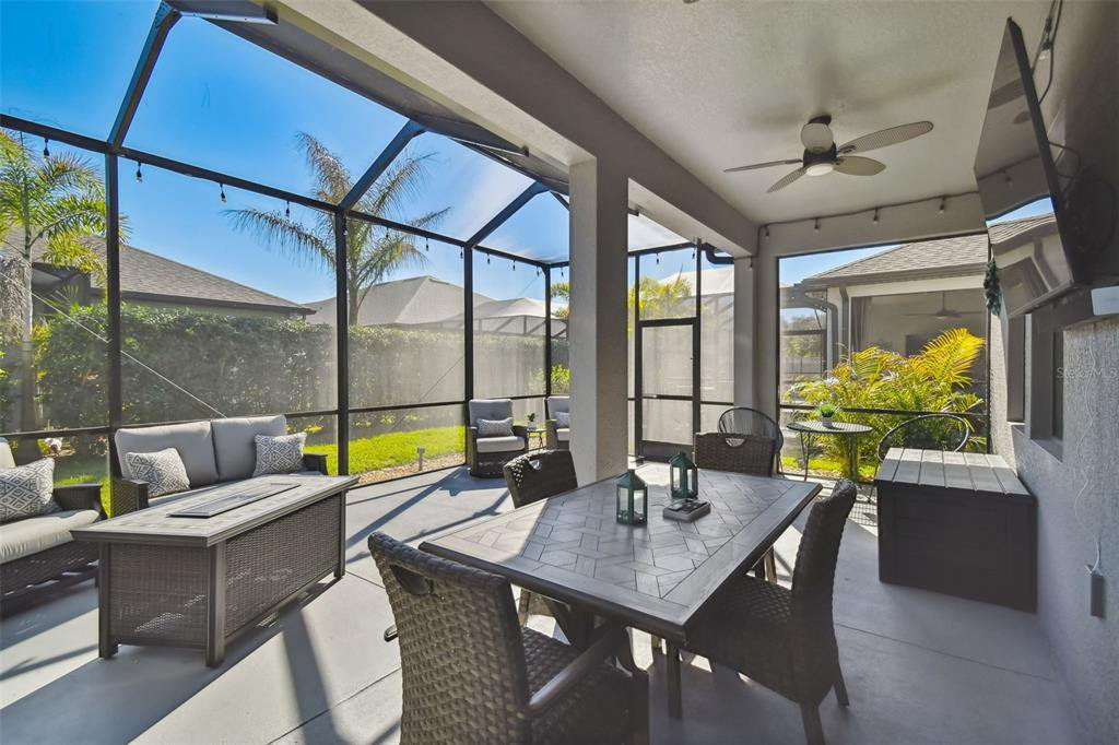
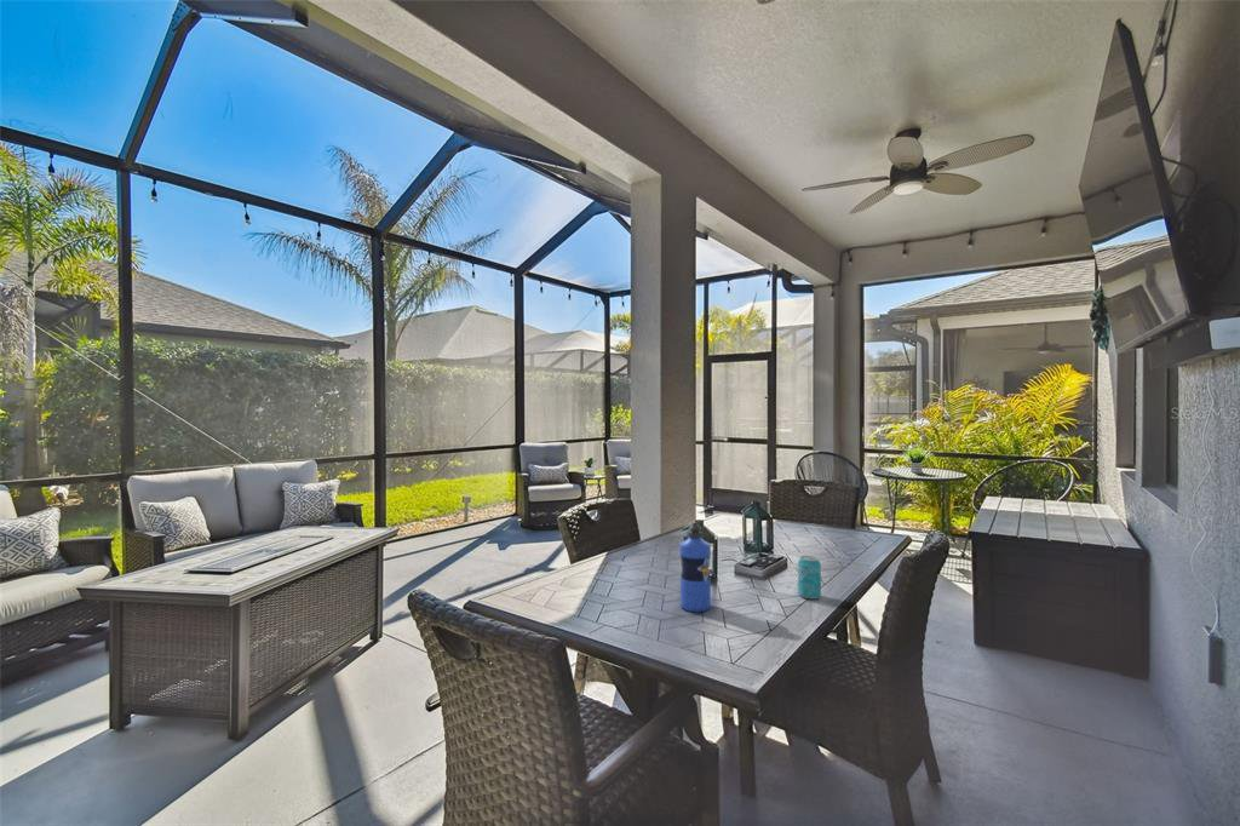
+ beverage can [797,555,822,600]
+ water bottle [678,522,712,613]
